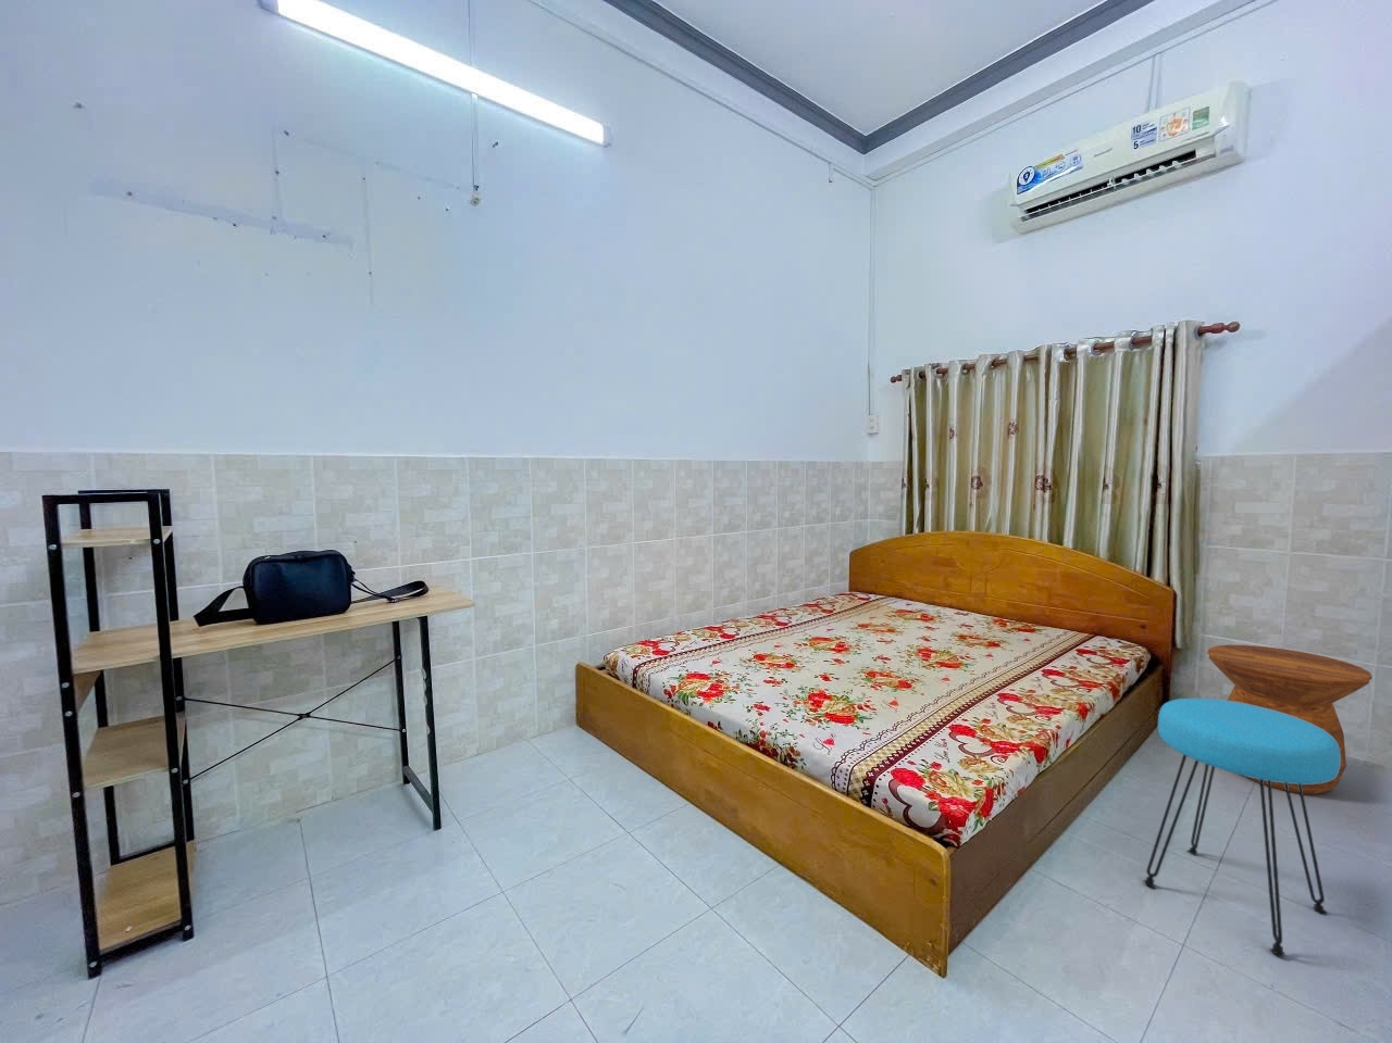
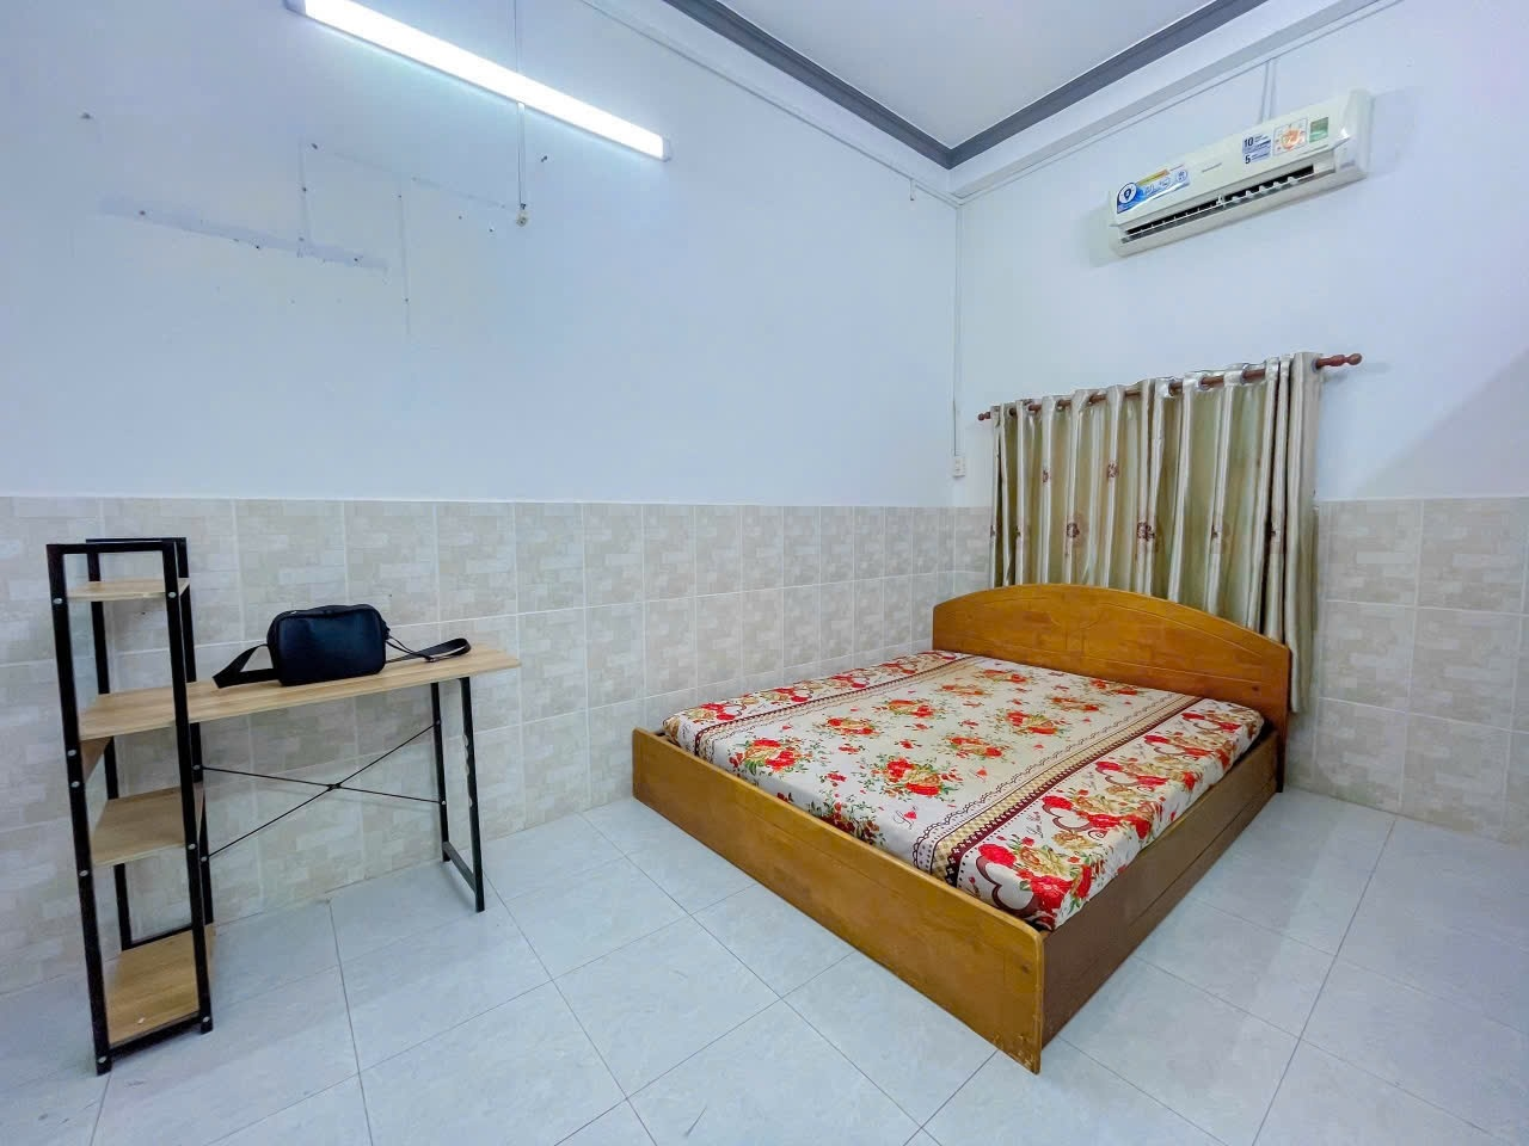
- side table [1206,644,1372,795]
- stool [1142,698,1340,956]
